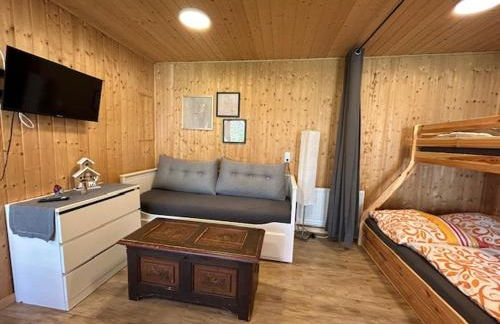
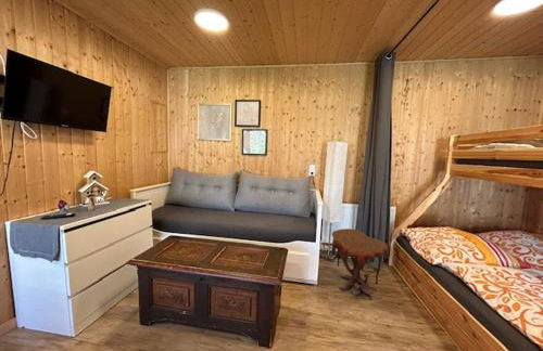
+ side table [331,227,389,300]
